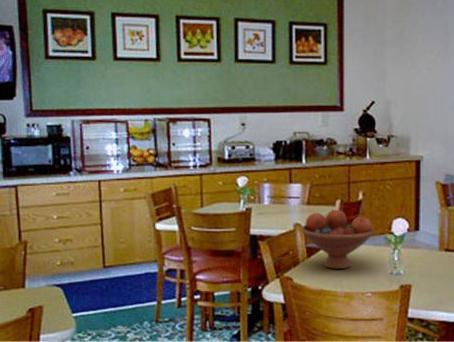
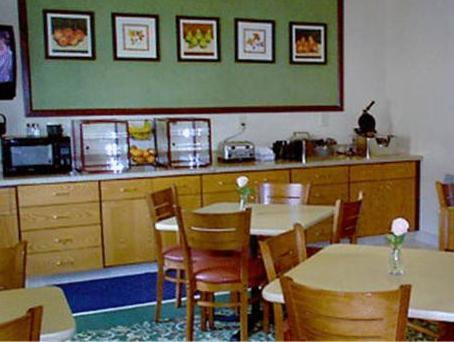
- fruit bowl [300,209,376,270]
